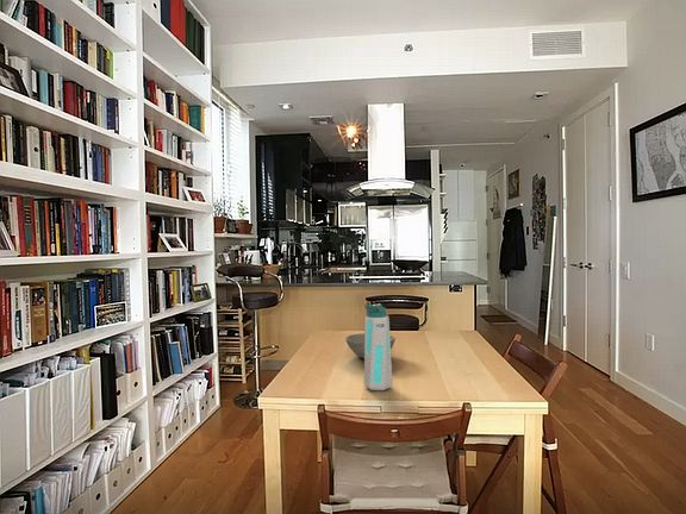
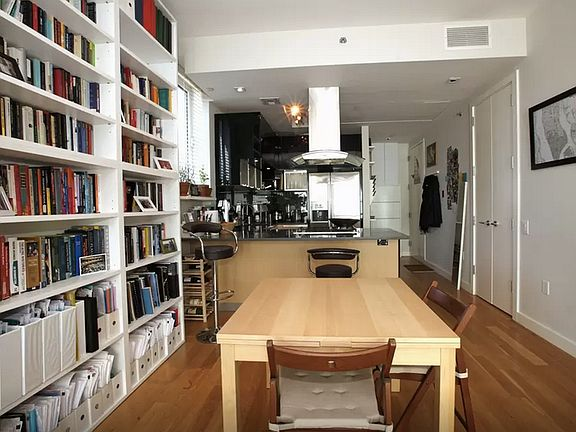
- bowl [344,332,397,359]
- water bottle [363,303,394,391]
